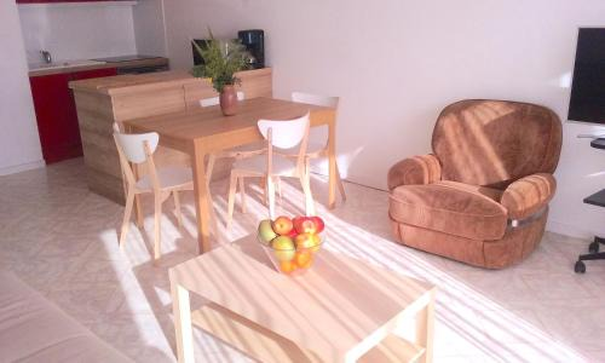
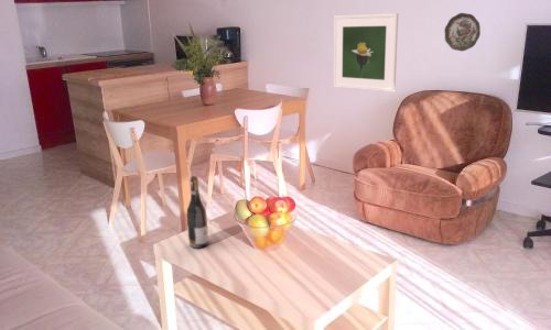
+ wine bottle [186,175,209,250]
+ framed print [333,12,399,94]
+ decorative plate [443,12,482,52]
